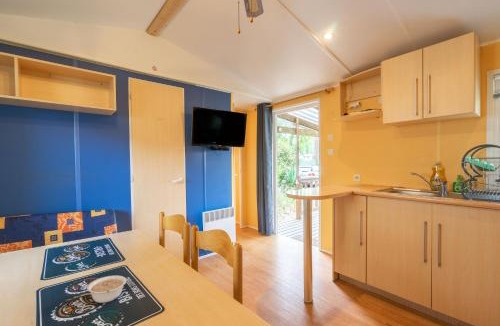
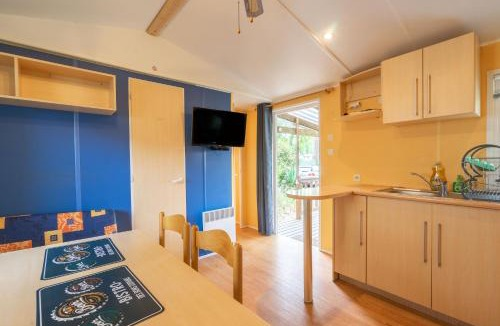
- legume [86,275,127,304]
